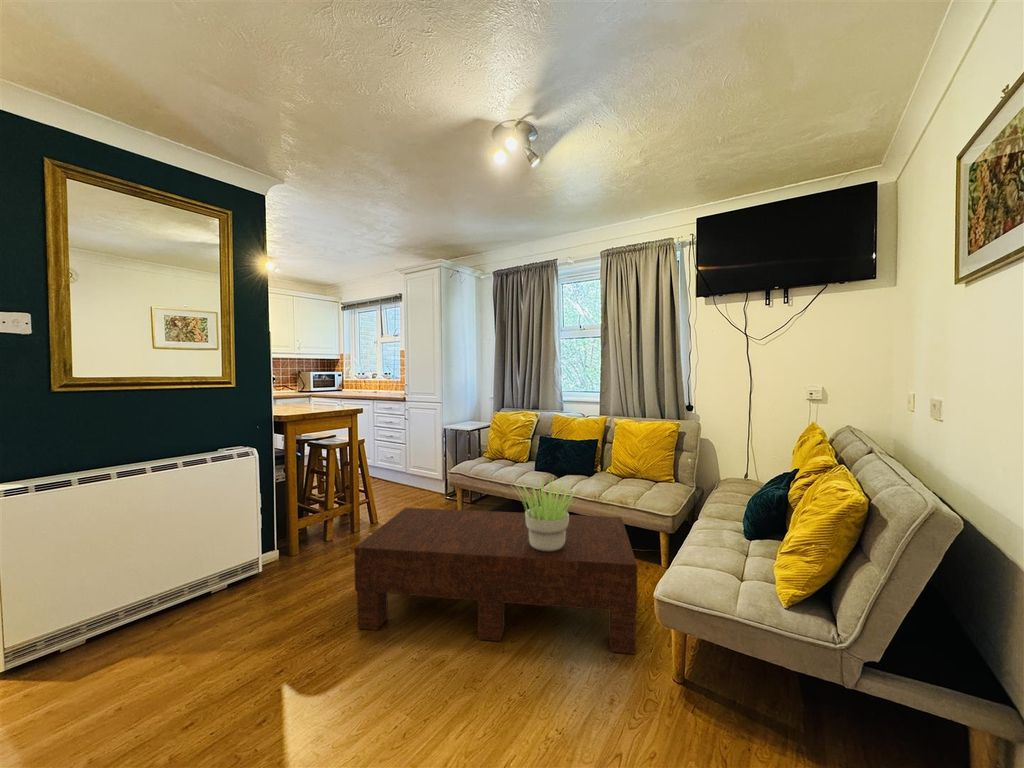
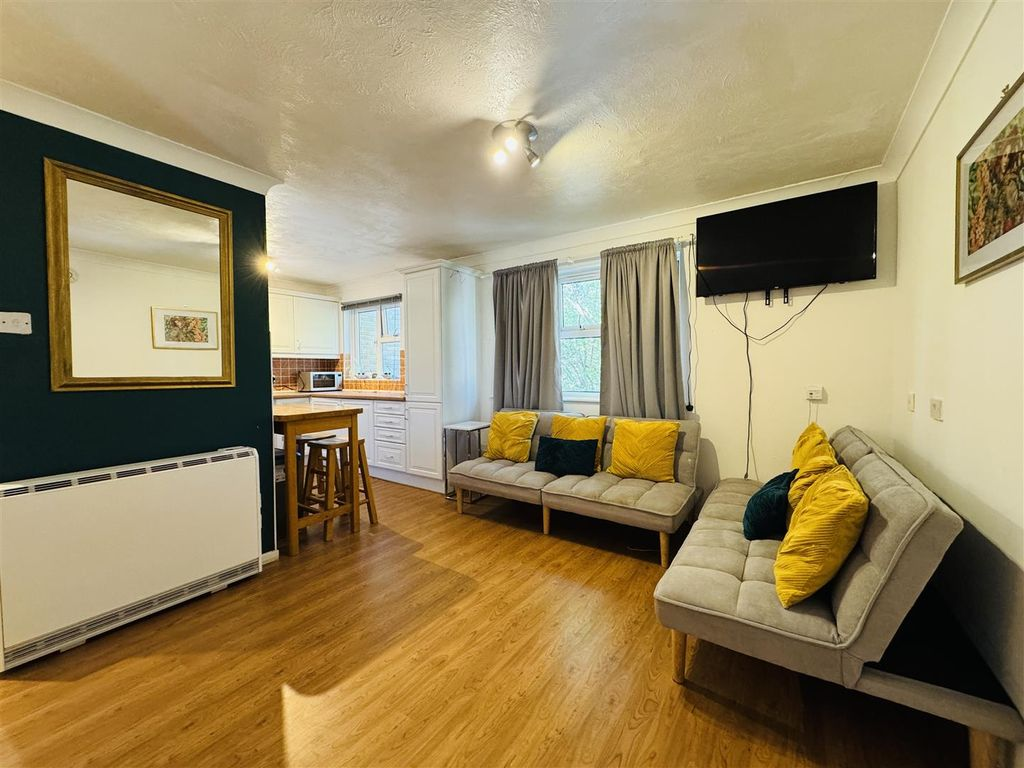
- coffee table [353,507,638,655]
- potted plant [511,475,580,551]
